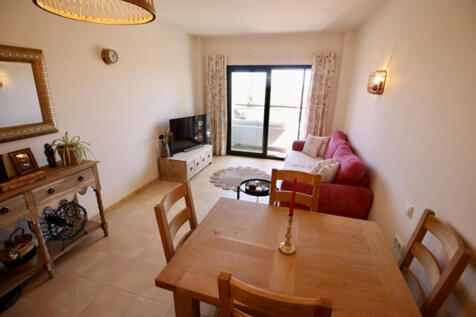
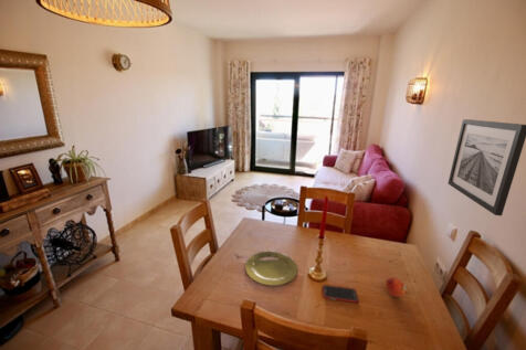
+ cell phone [322,284,360,304]
+ fruit [383,276,408,298]
+ wall art [448,118,526,216]
+ plate [244,251,298,287]
